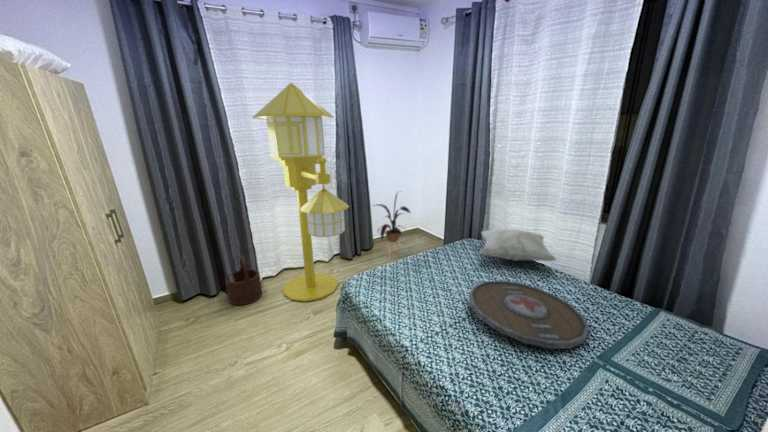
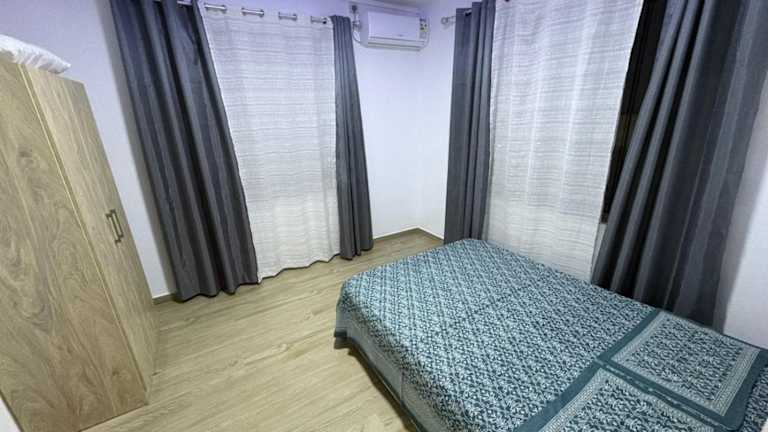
- wooden bucket [224,255,263,306]
- floor lamp [251,82,350,303]
- serving tray [468,279,590,349]
- house plant [372,190,411,260]
- decorative pillow [478,228,558,262]
